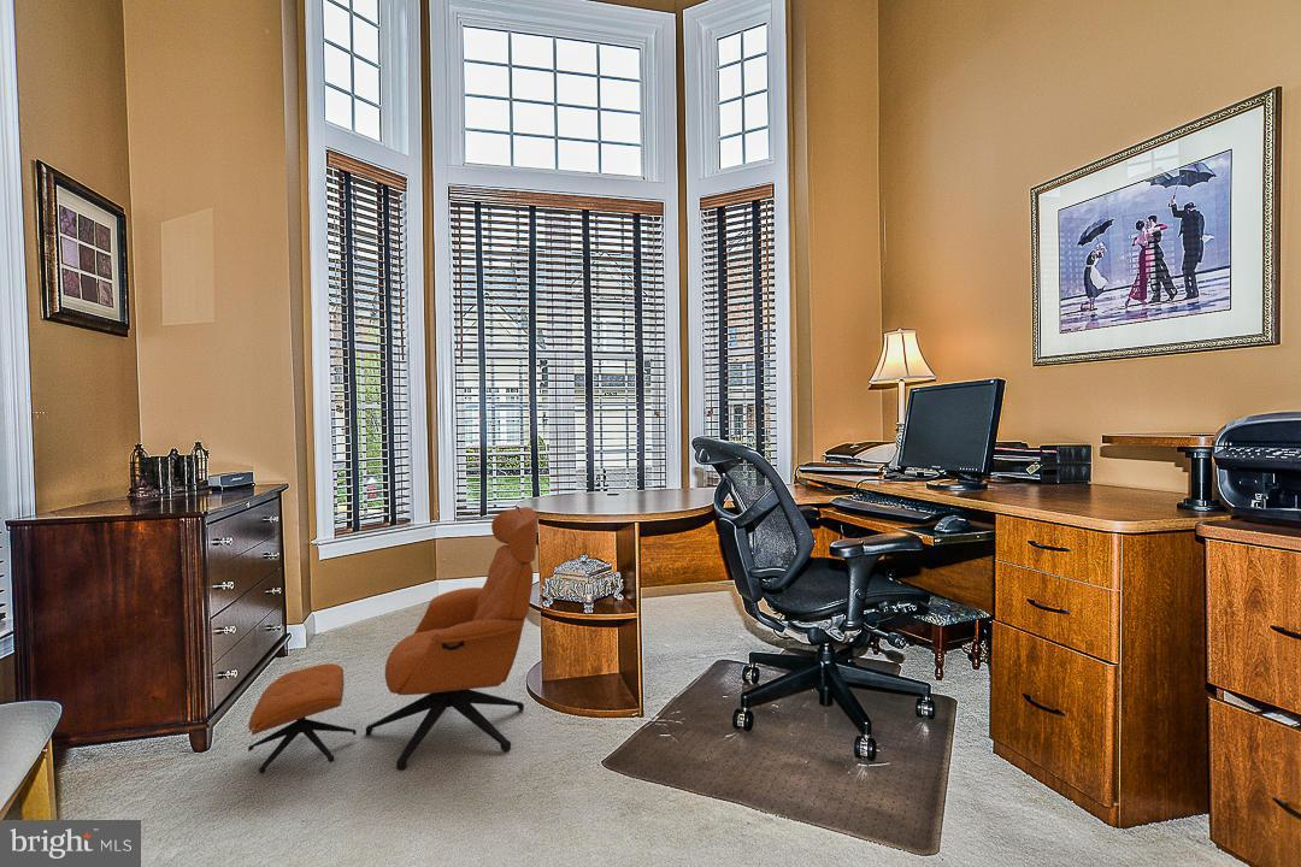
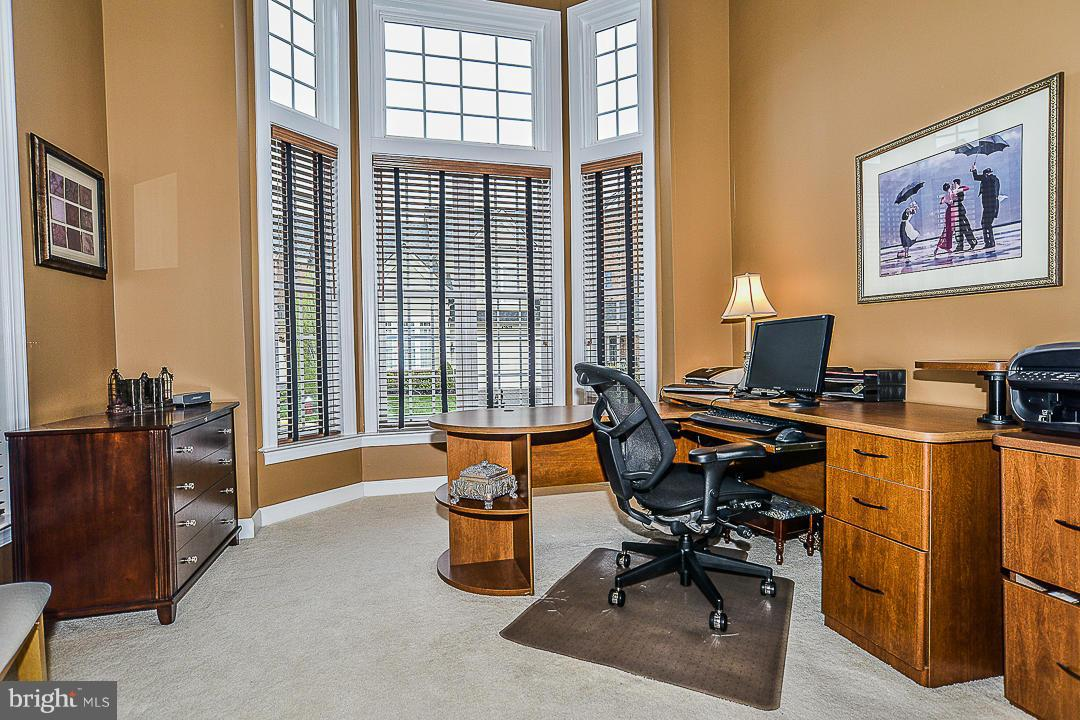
- armchair [247,506,538,775]
